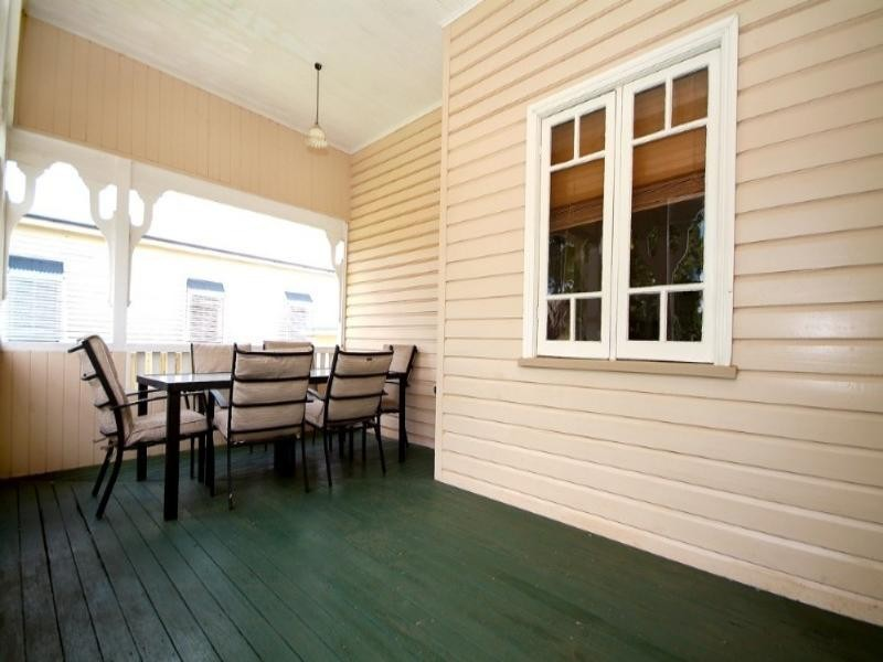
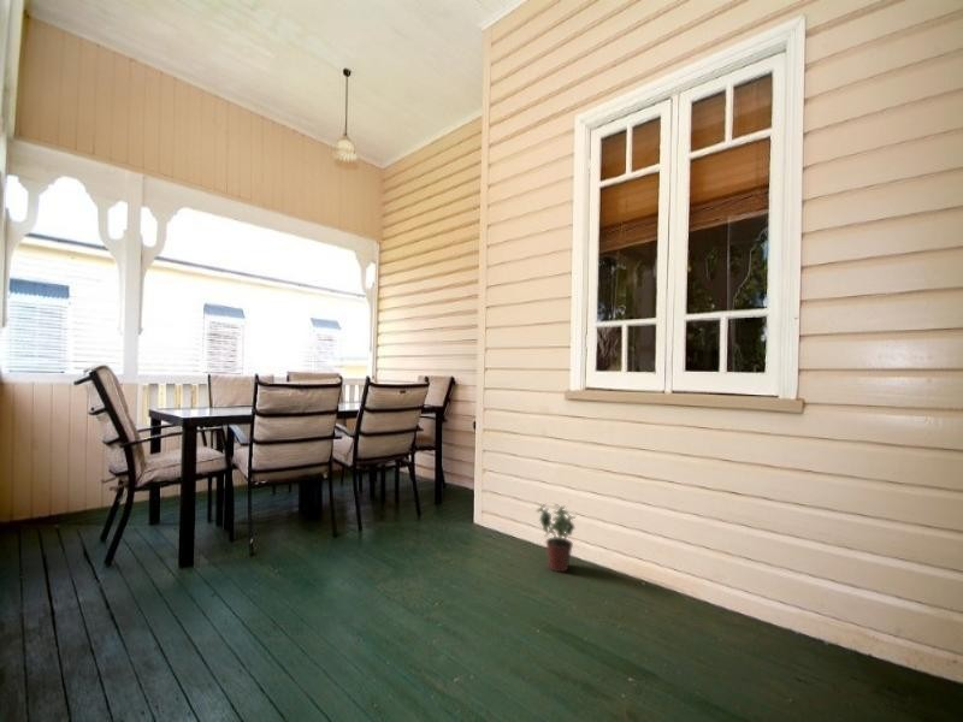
+ potted plant [534,503,577,573]
